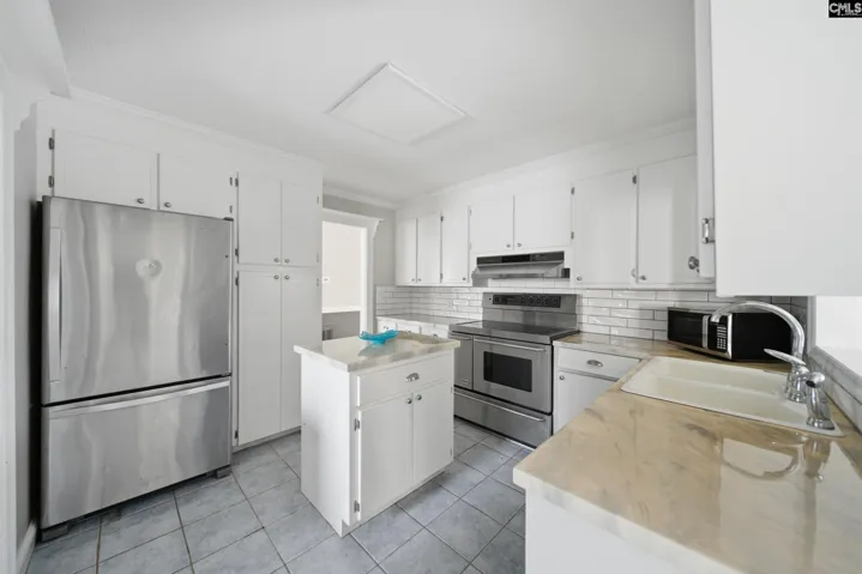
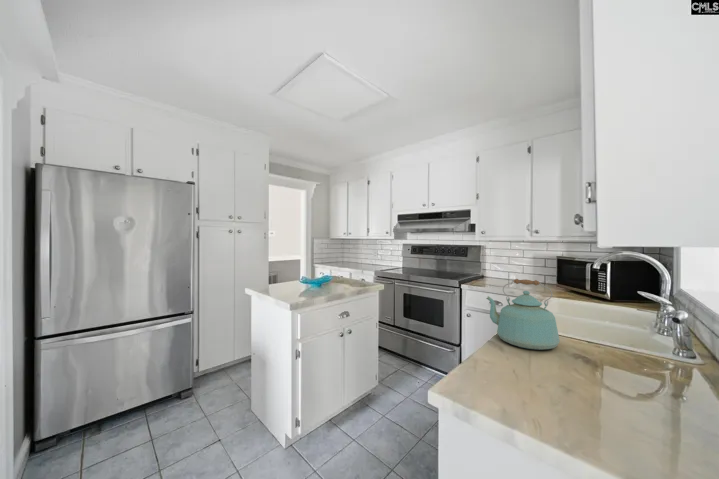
+ kettle [485,278,561,351]
